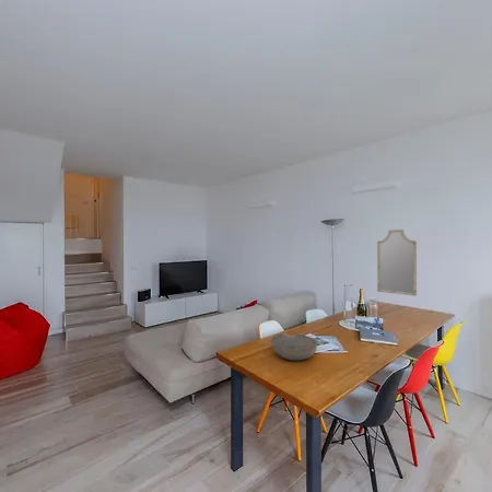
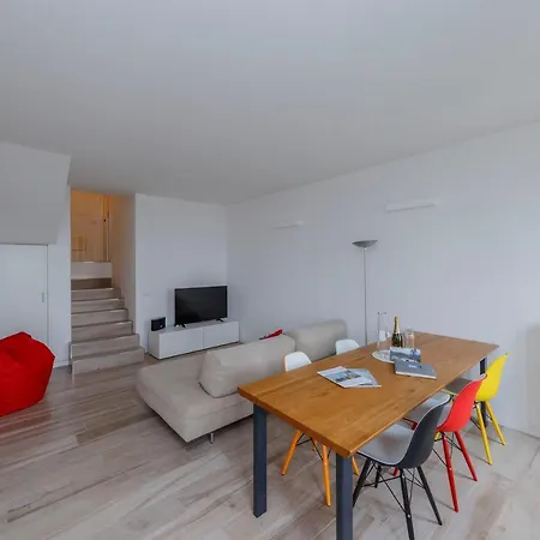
- home mirror [376,229,418,297]
- bowl [270,332,318,361]
